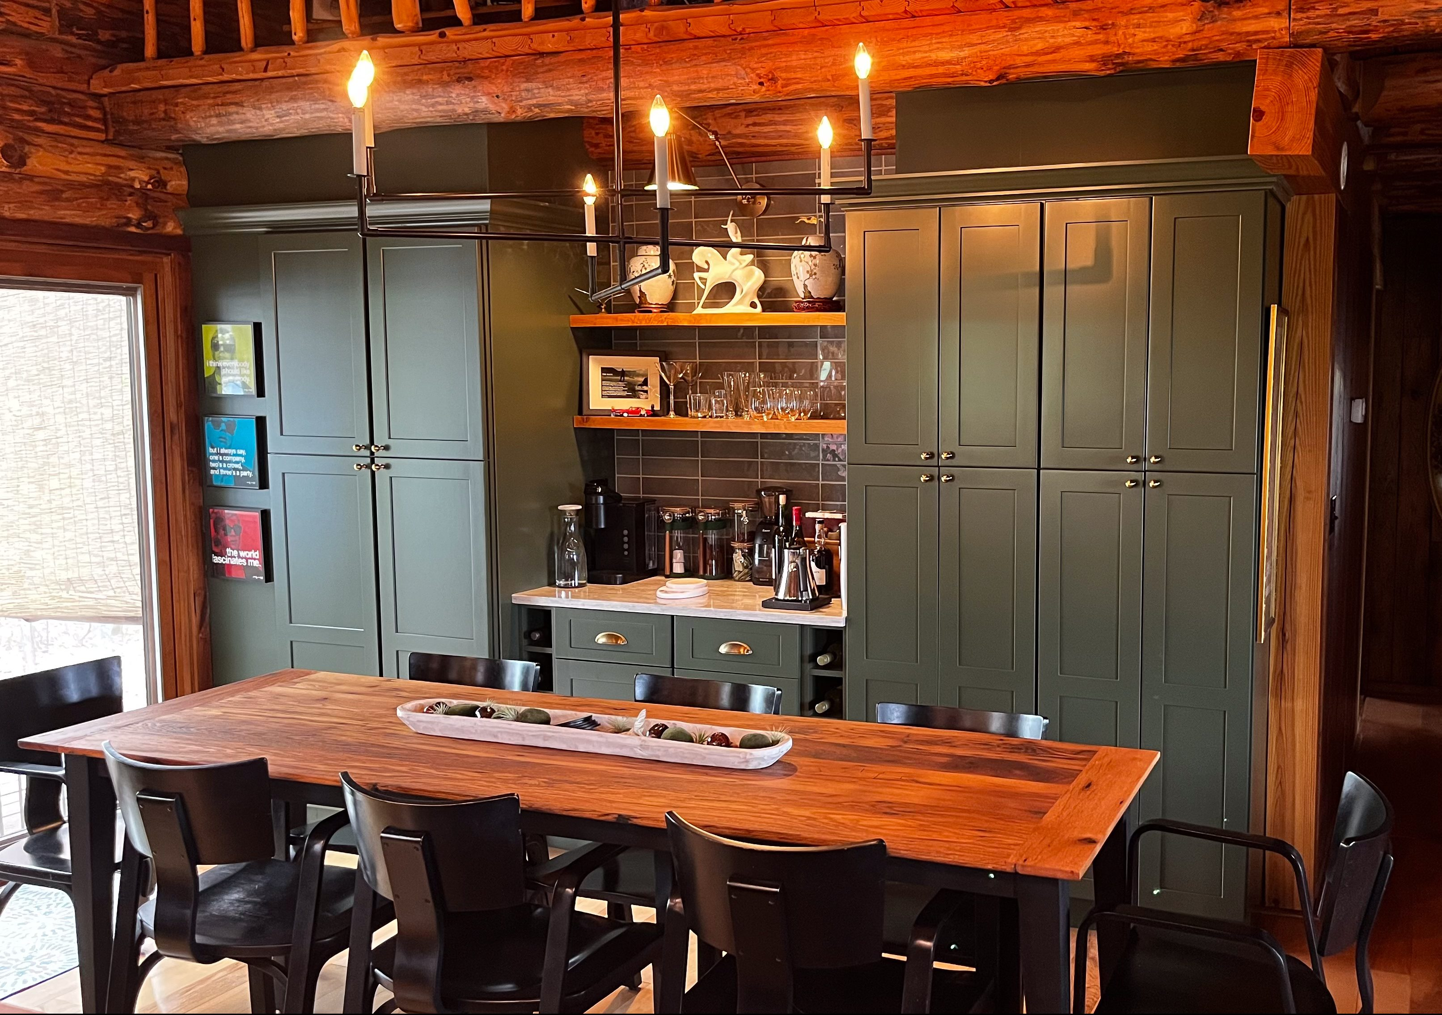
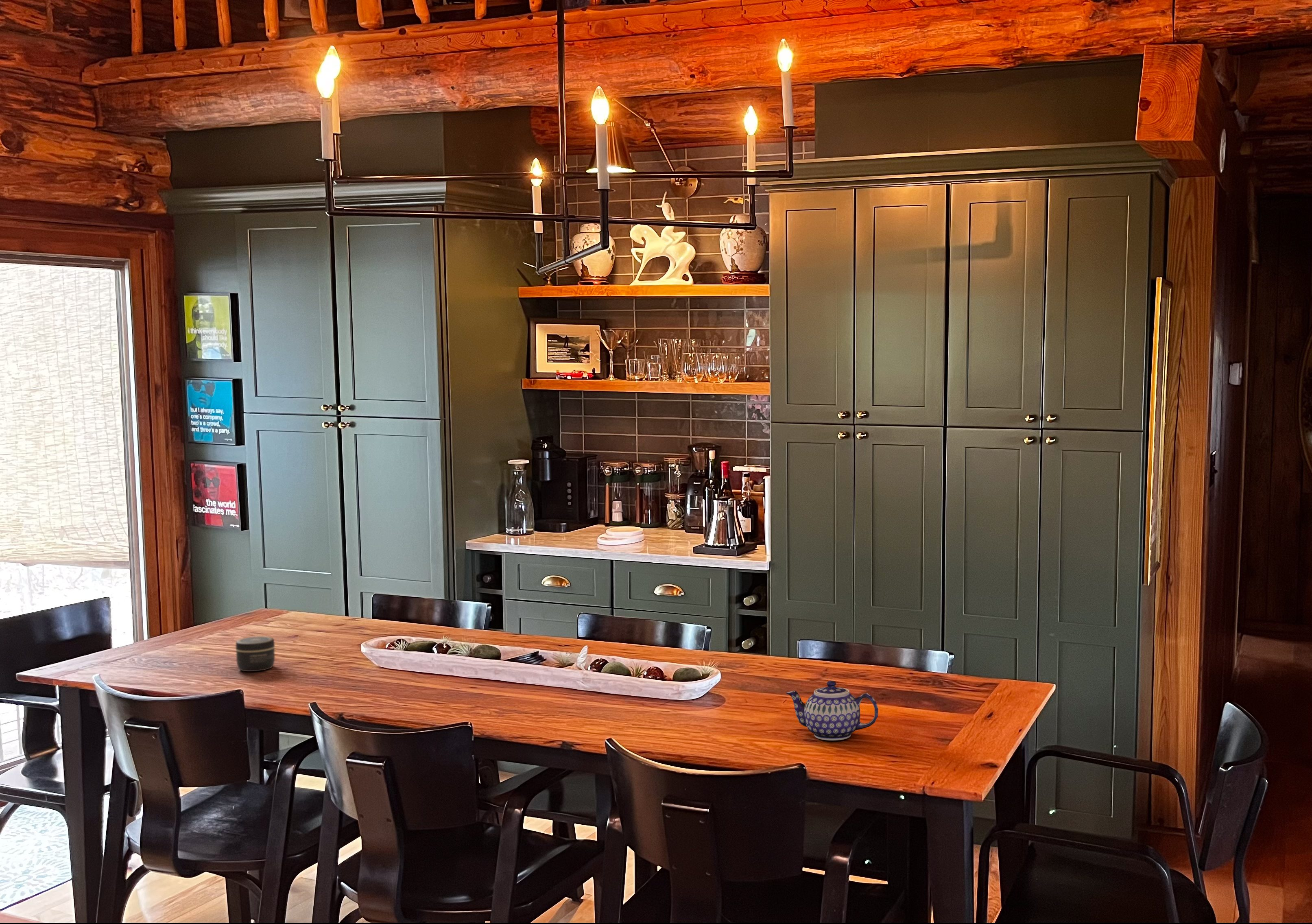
+ teapot [786,680,879,741]
+ jar [235,636,275,672]
